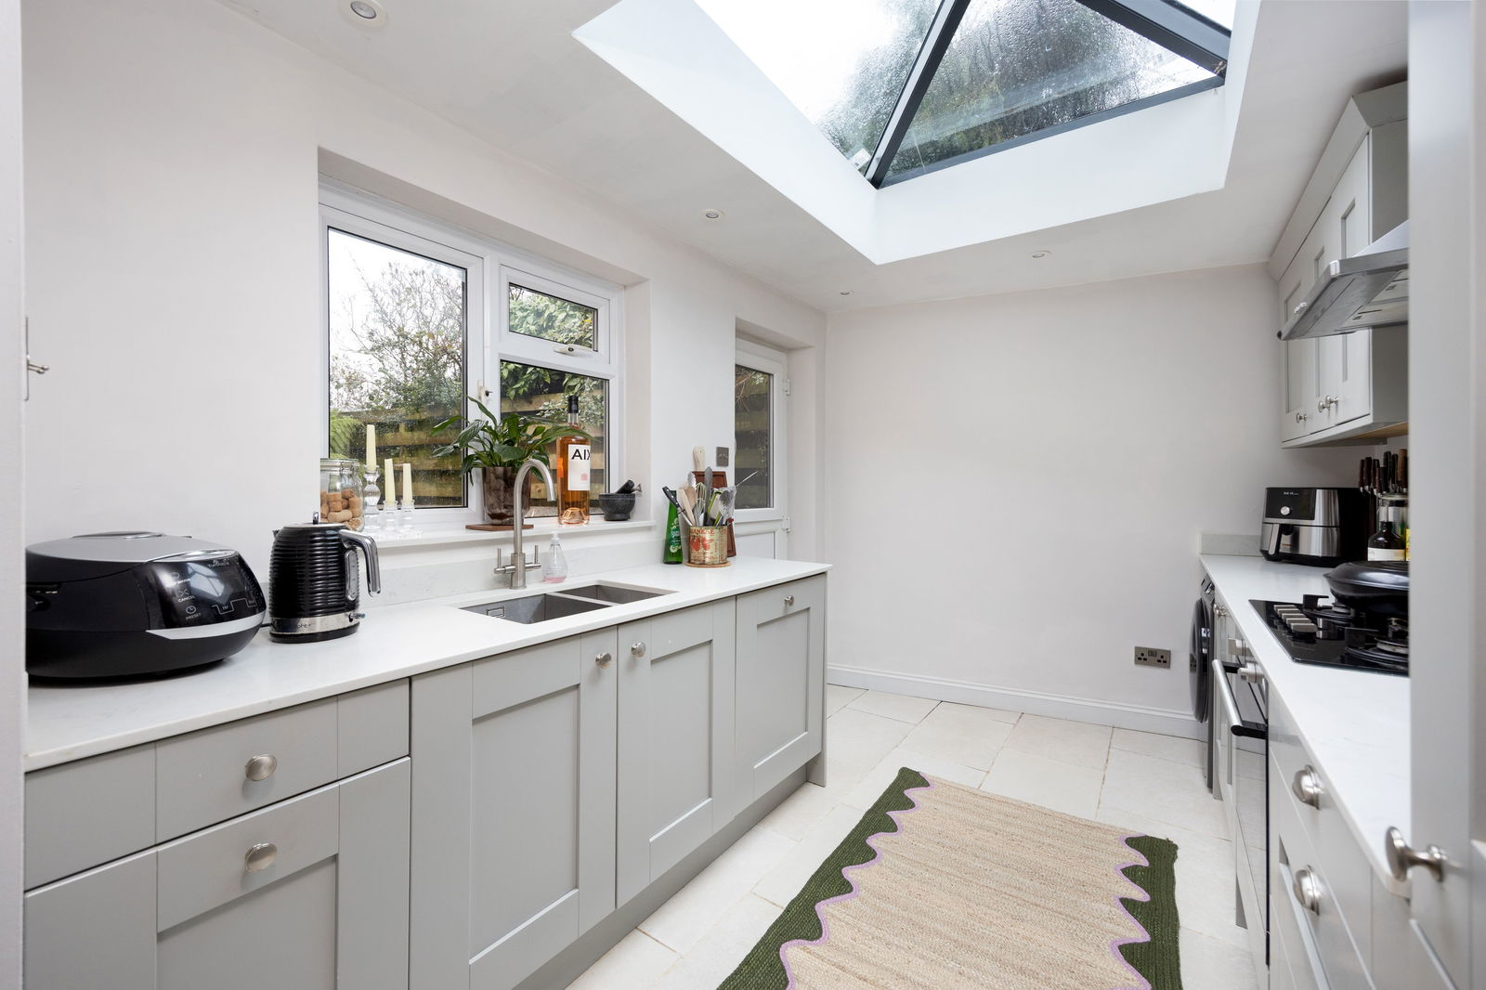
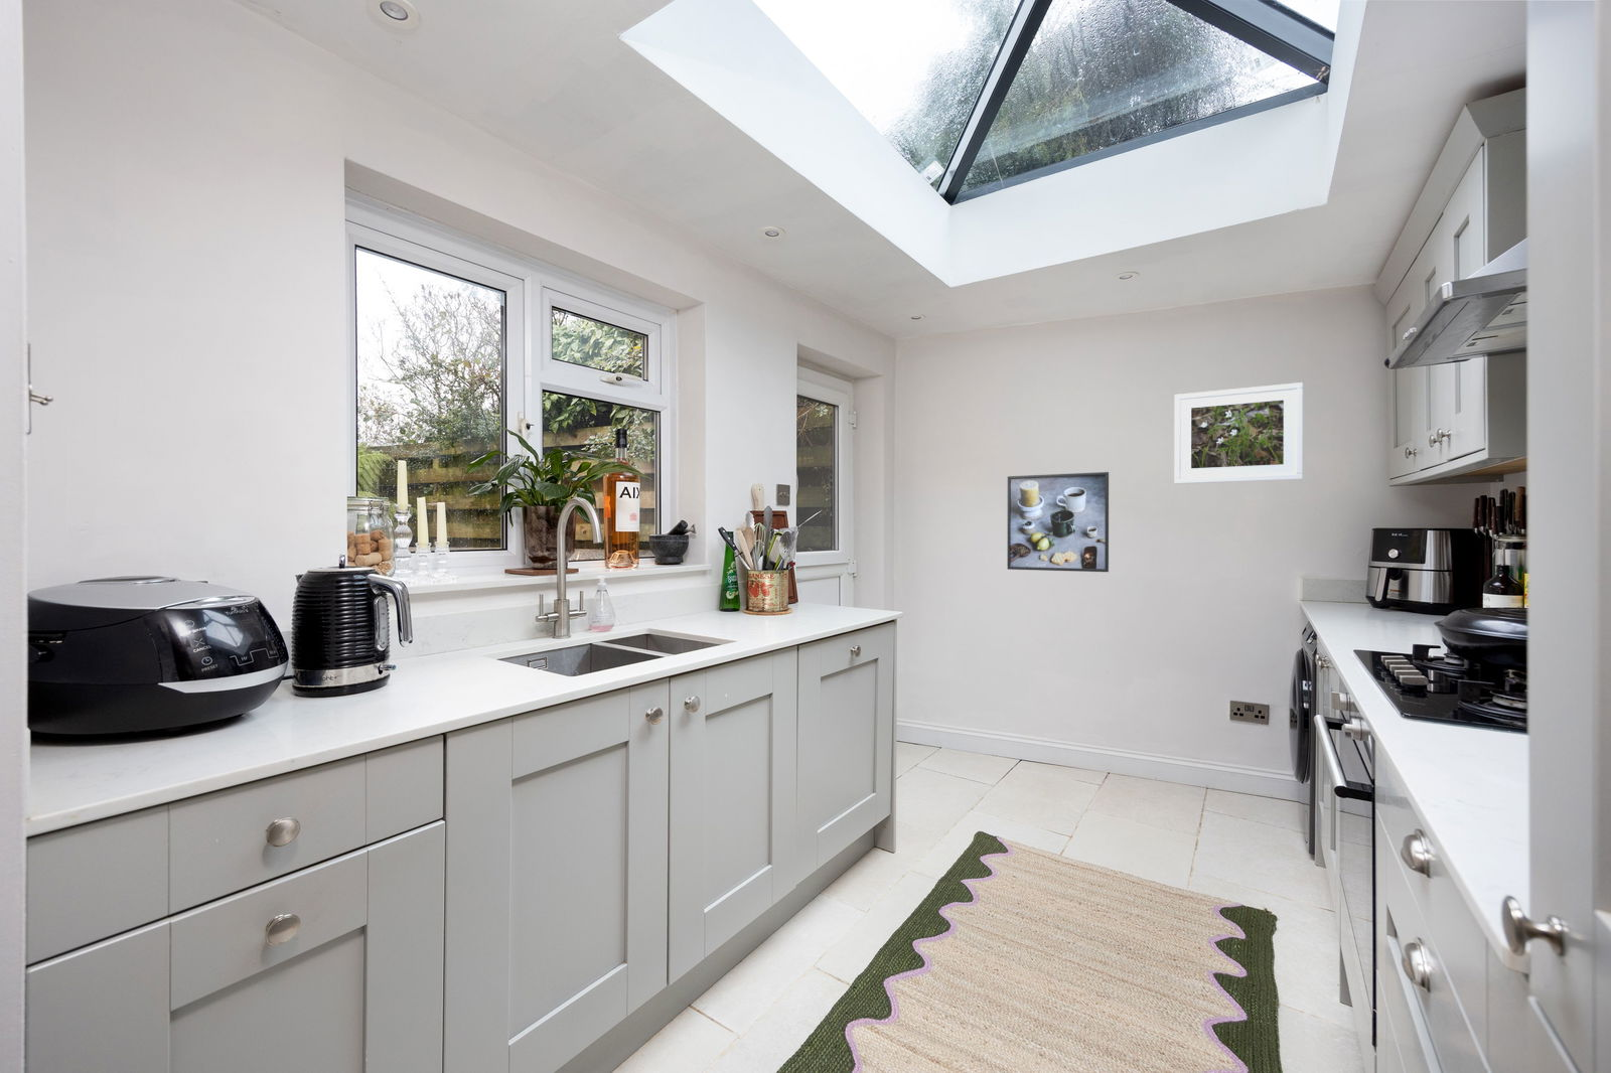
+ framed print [1173,382,1304,485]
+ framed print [1006,471,1109,572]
